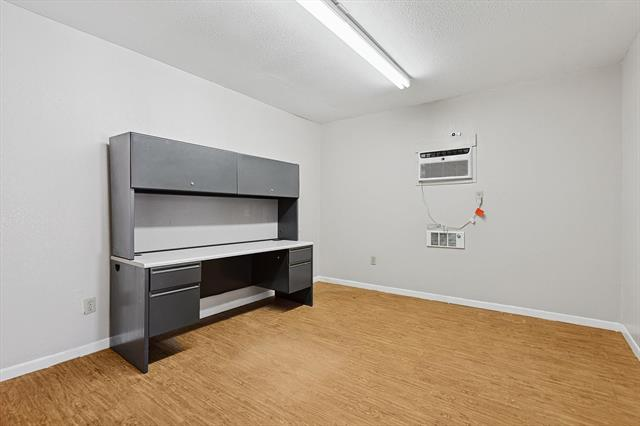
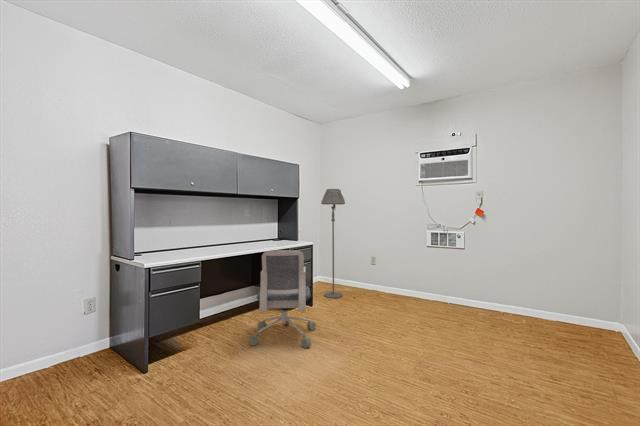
+ office chair [247,249,317,349]
+ floor lamp [320,188,346,299]
